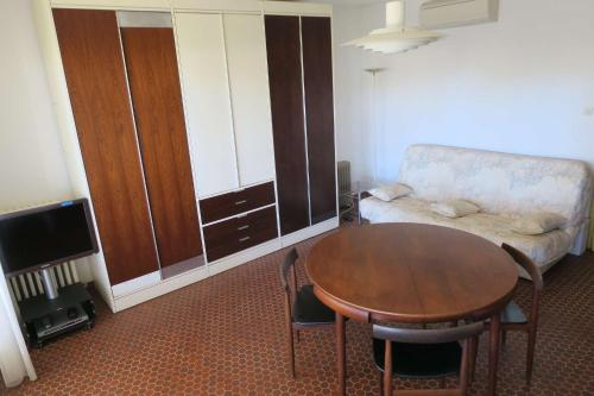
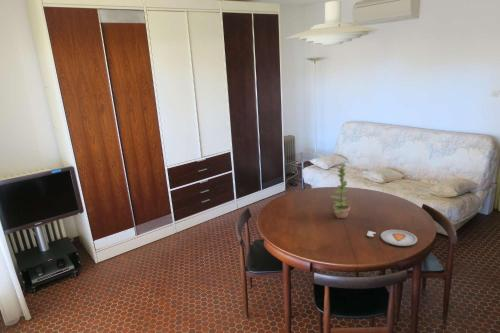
+ dinner plate [366,229,418,247]
+ plant [329,163,351,219]
